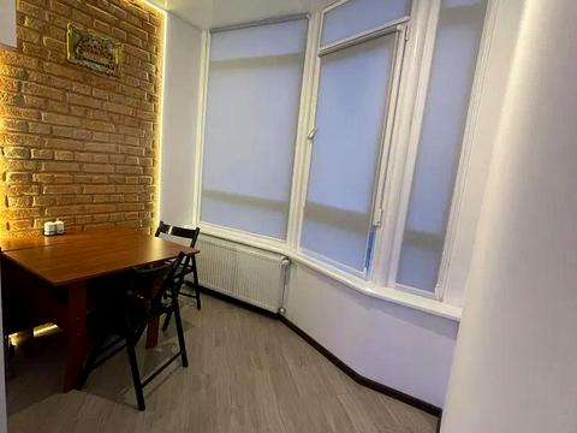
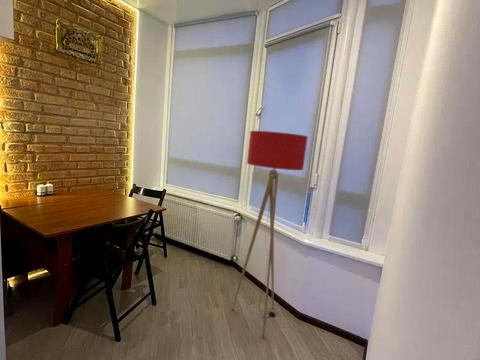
+ floor lamp [231,130,309,338]
